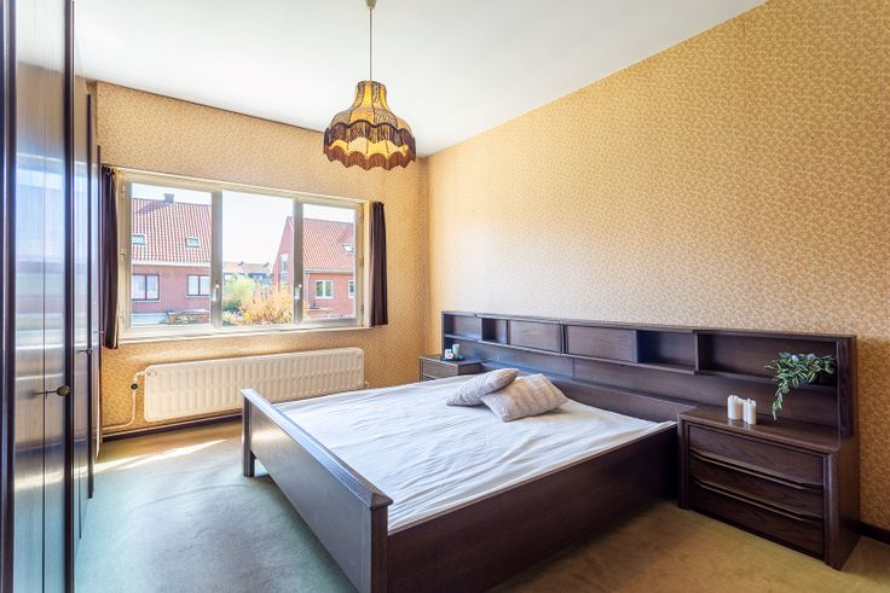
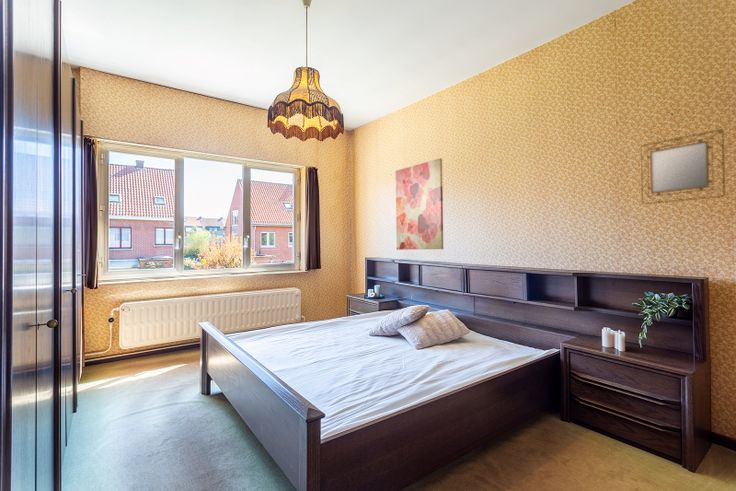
+ home mirror [639,128,726,205]
+ wall art [395,158,444,251]
